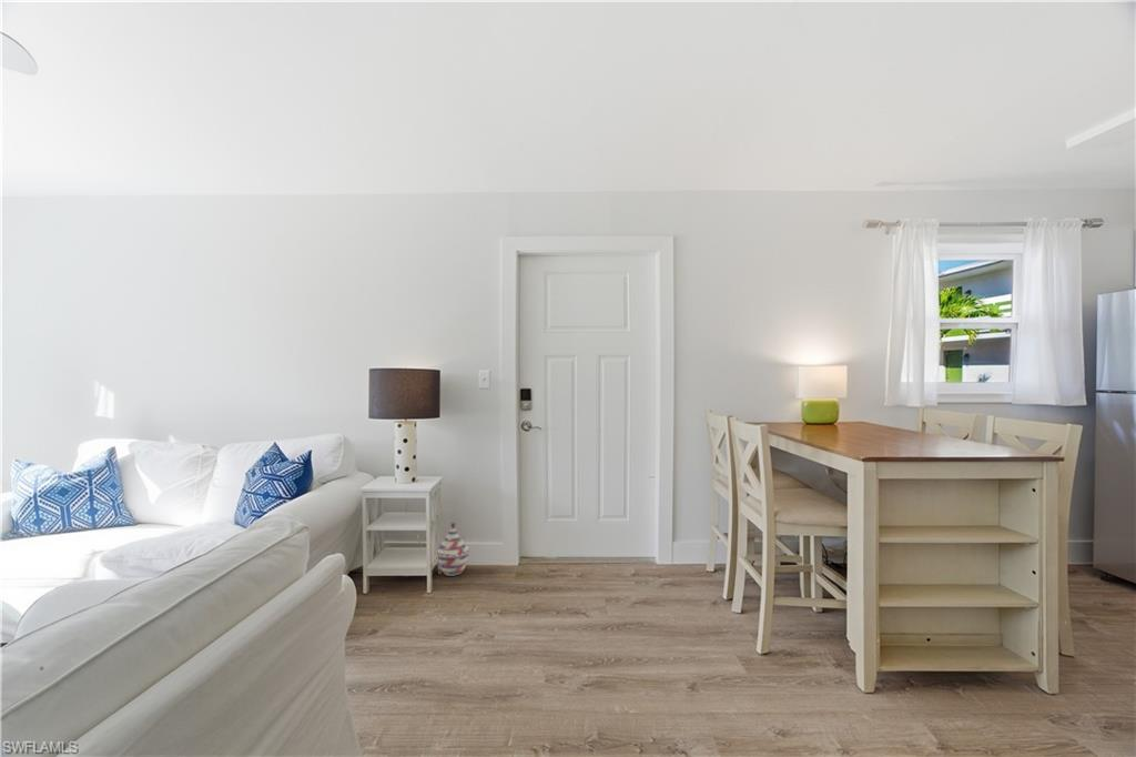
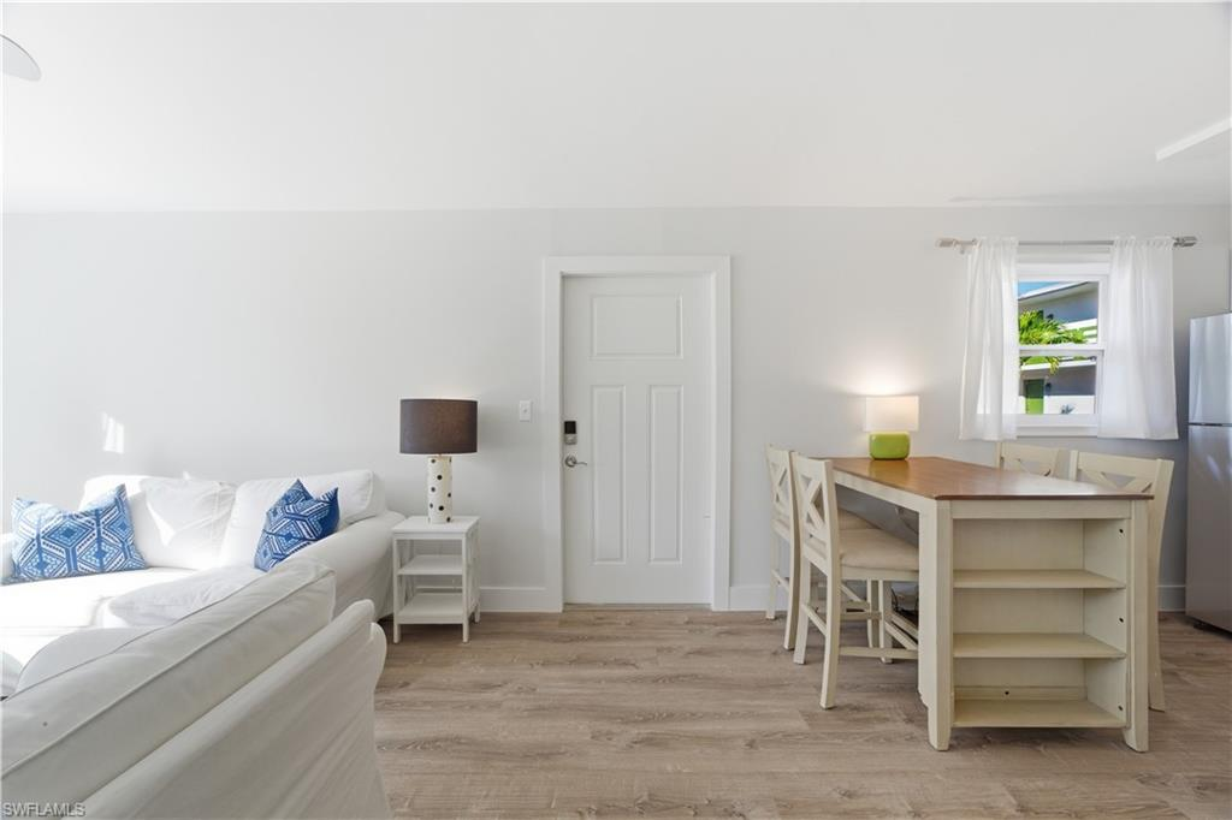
- woven basket [436,522,471,577]
